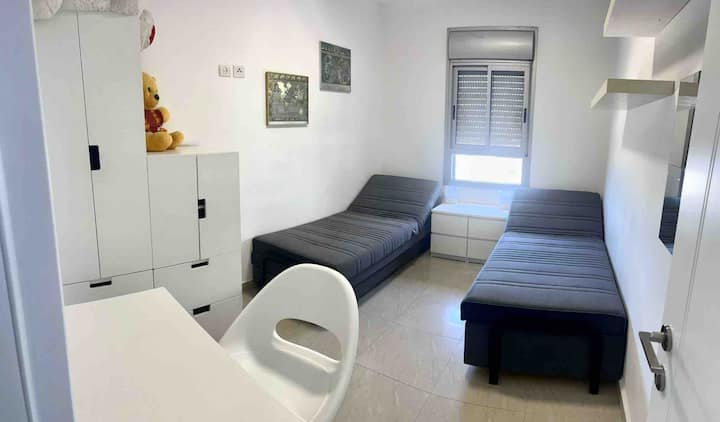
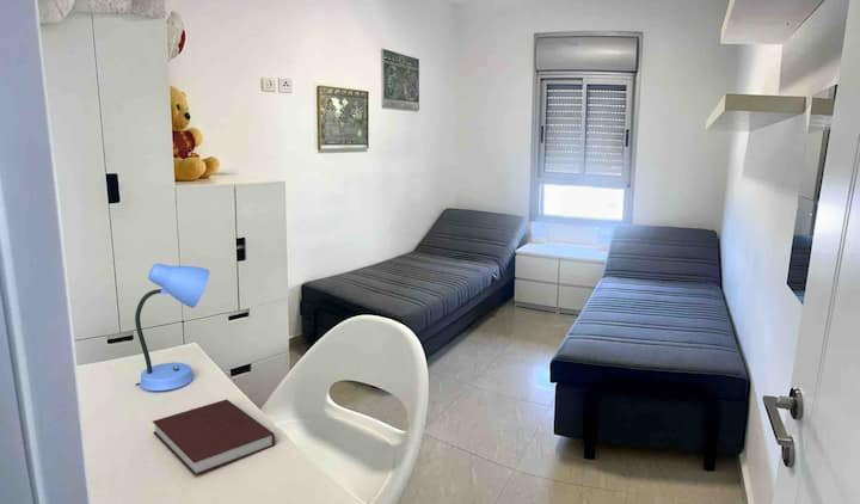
+ notebook [152,398,276,477]
+ desk lamp [134,263,210,392]
